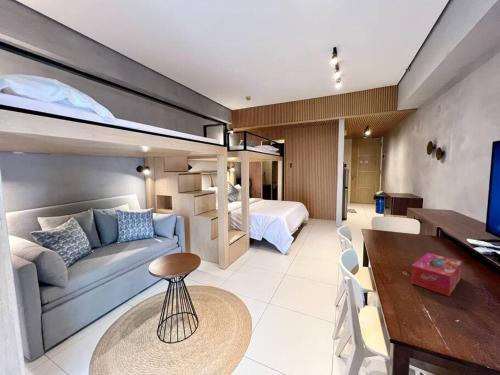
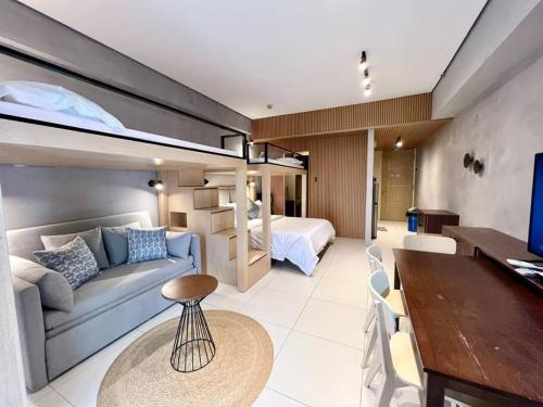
- tissue box [410,252,463,297]
